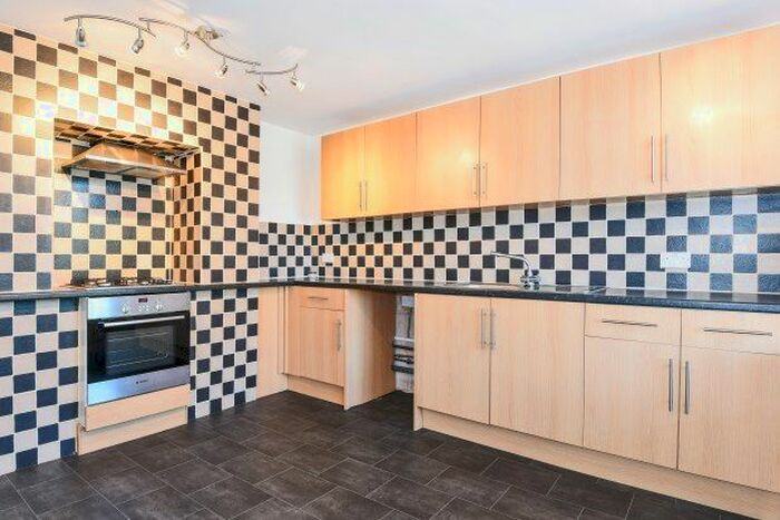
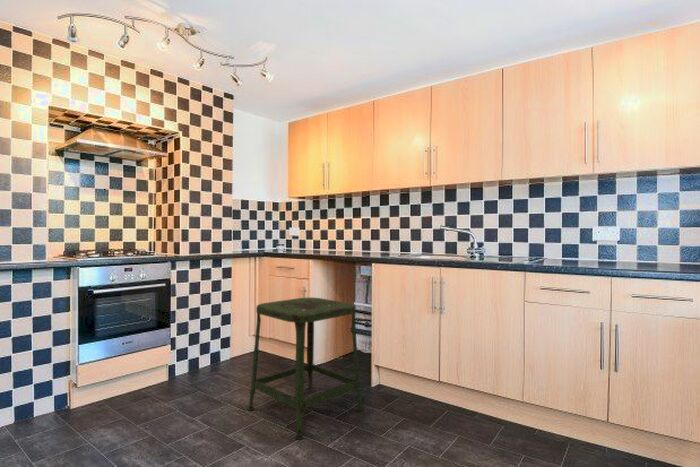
+ stool [246,297,365,440]
